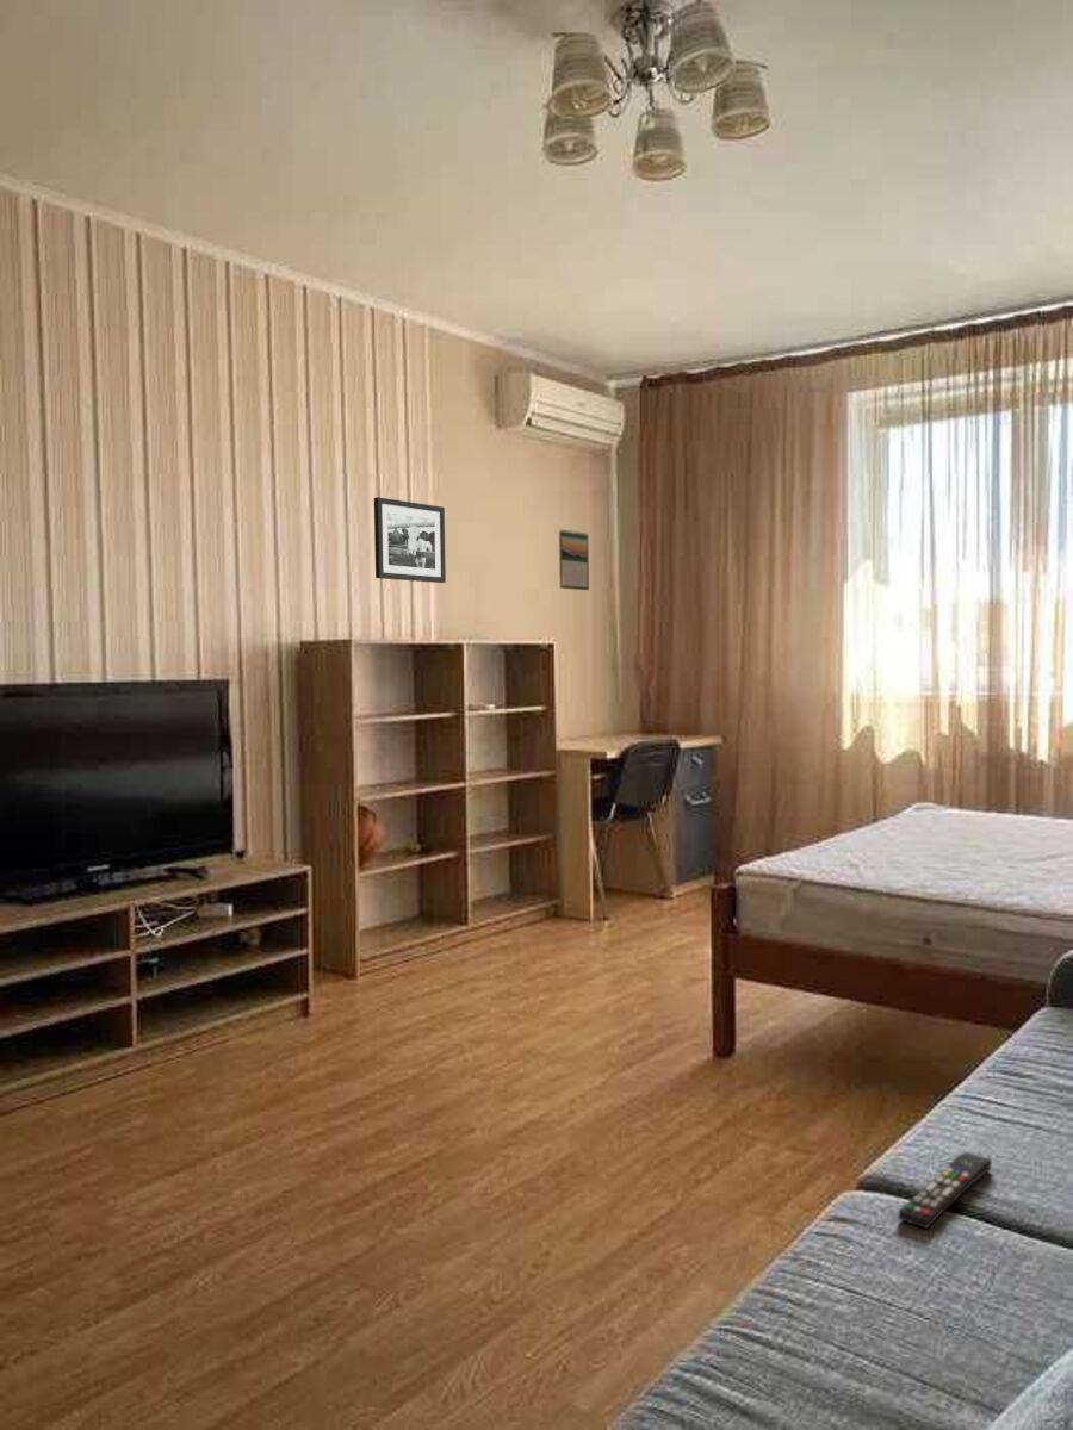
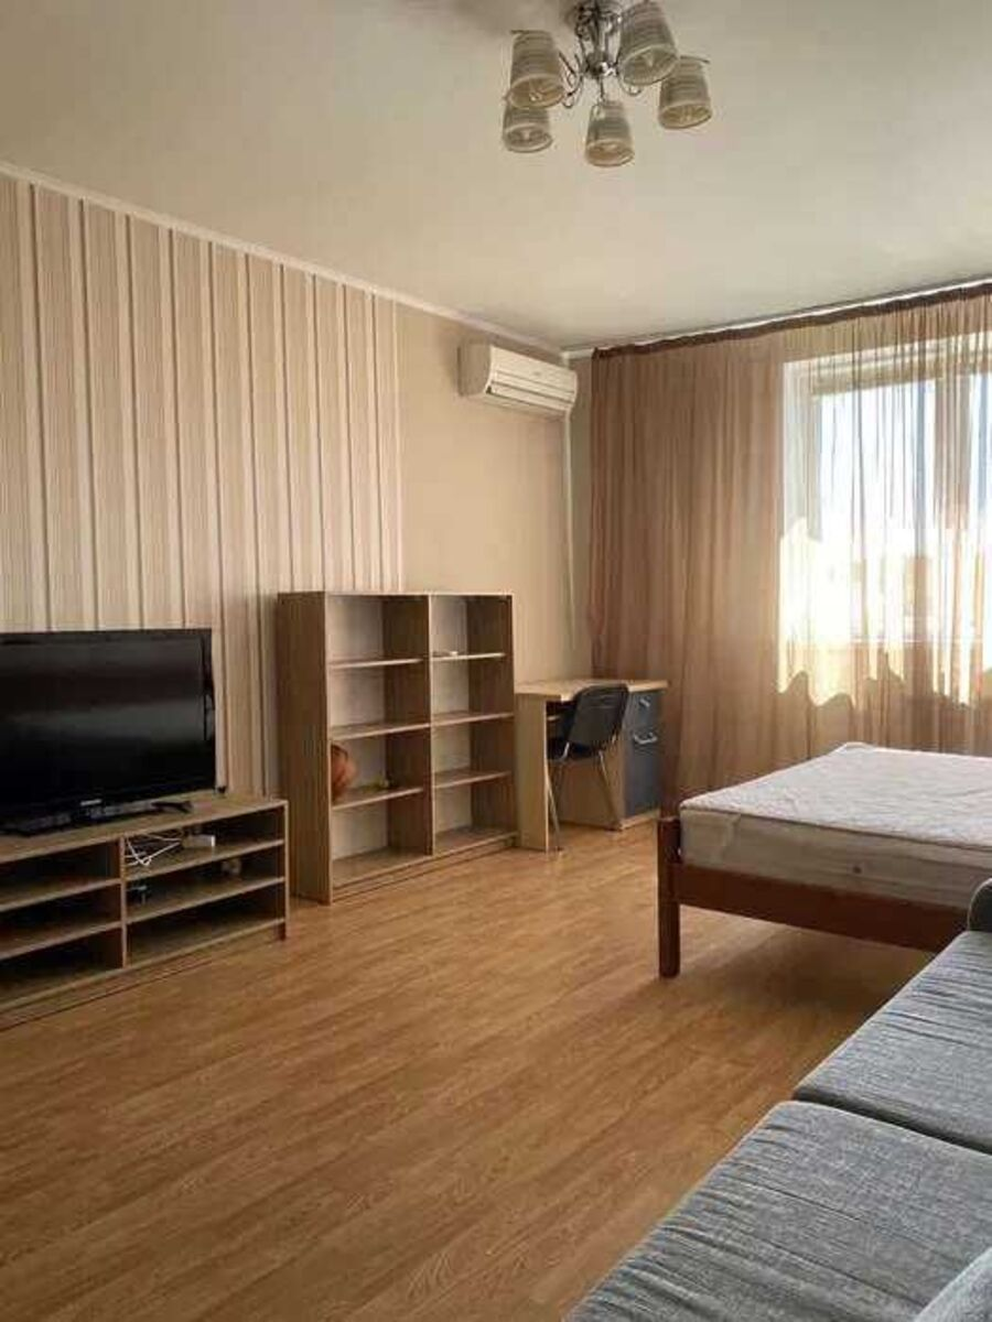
- remote control [897,1151,993,1230]
- calendar [558,528,590,591]
- picture frame [373,496,447,584]
